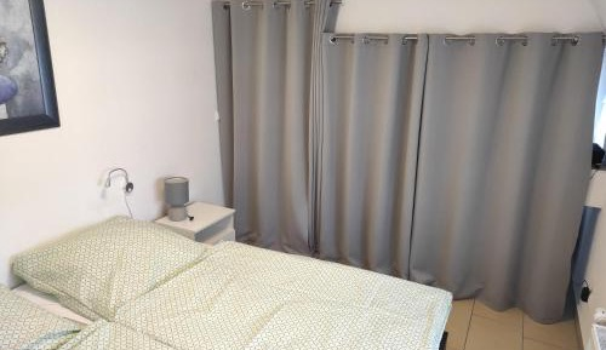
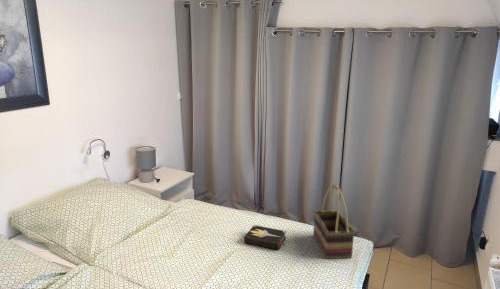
+ woven basket [312,183,356,260]
+ hardback book [243,224,287,251]
